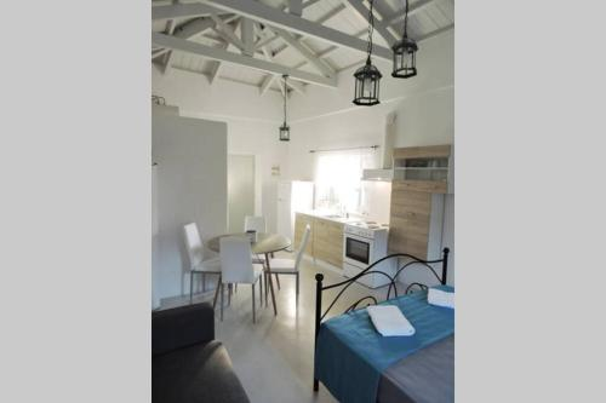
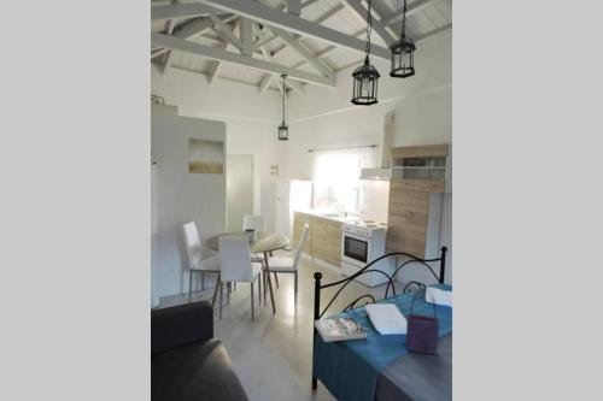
+ book [314,317,368,343]
+ wall art [188,137,224,176]
+ tote bag [404,285,440,355]
